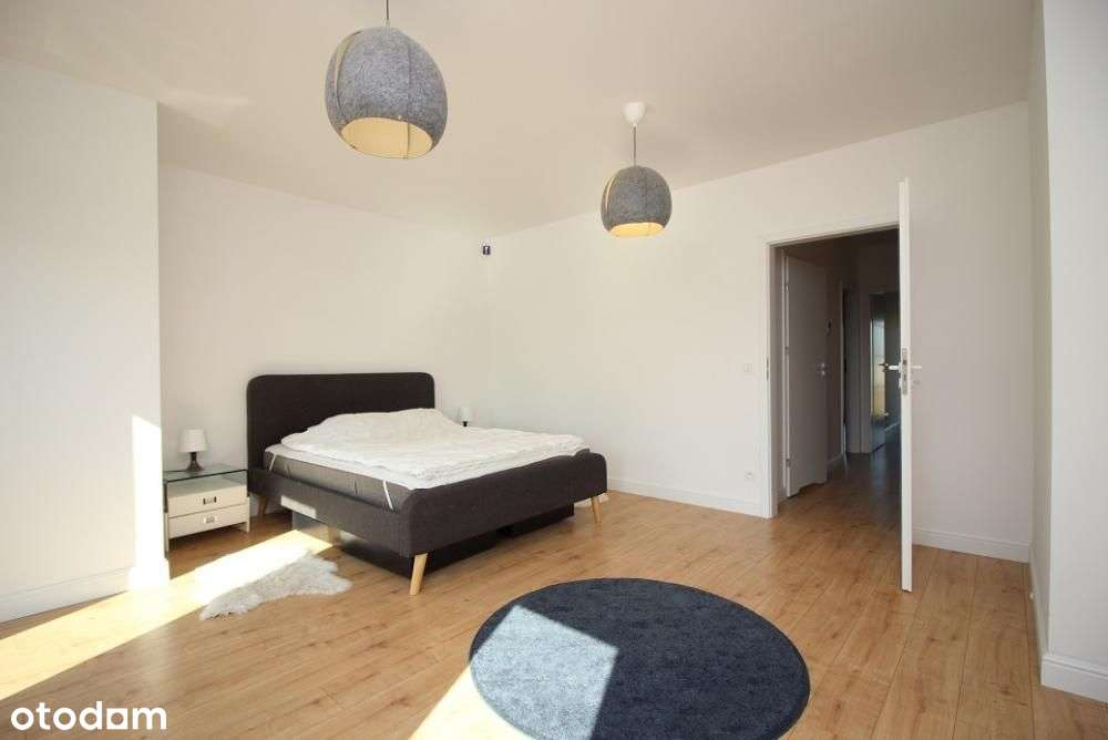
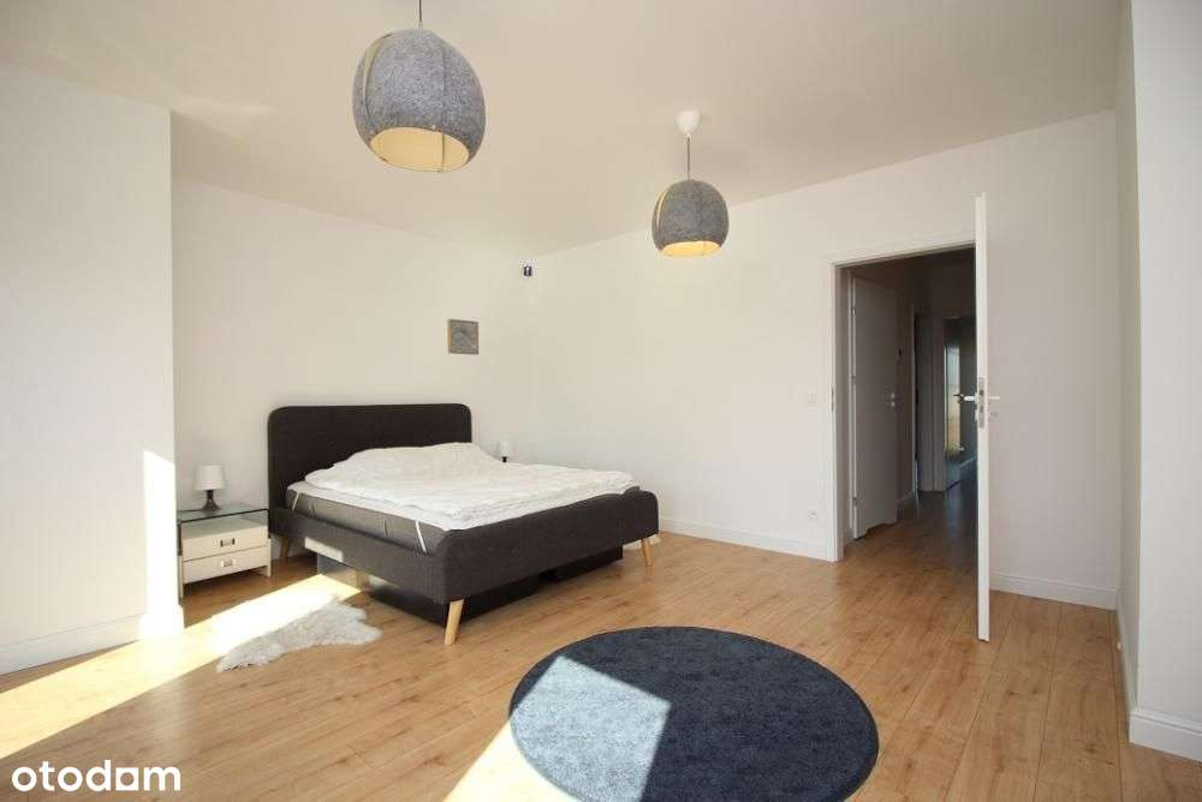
+ wall art [446,318,480,355]
